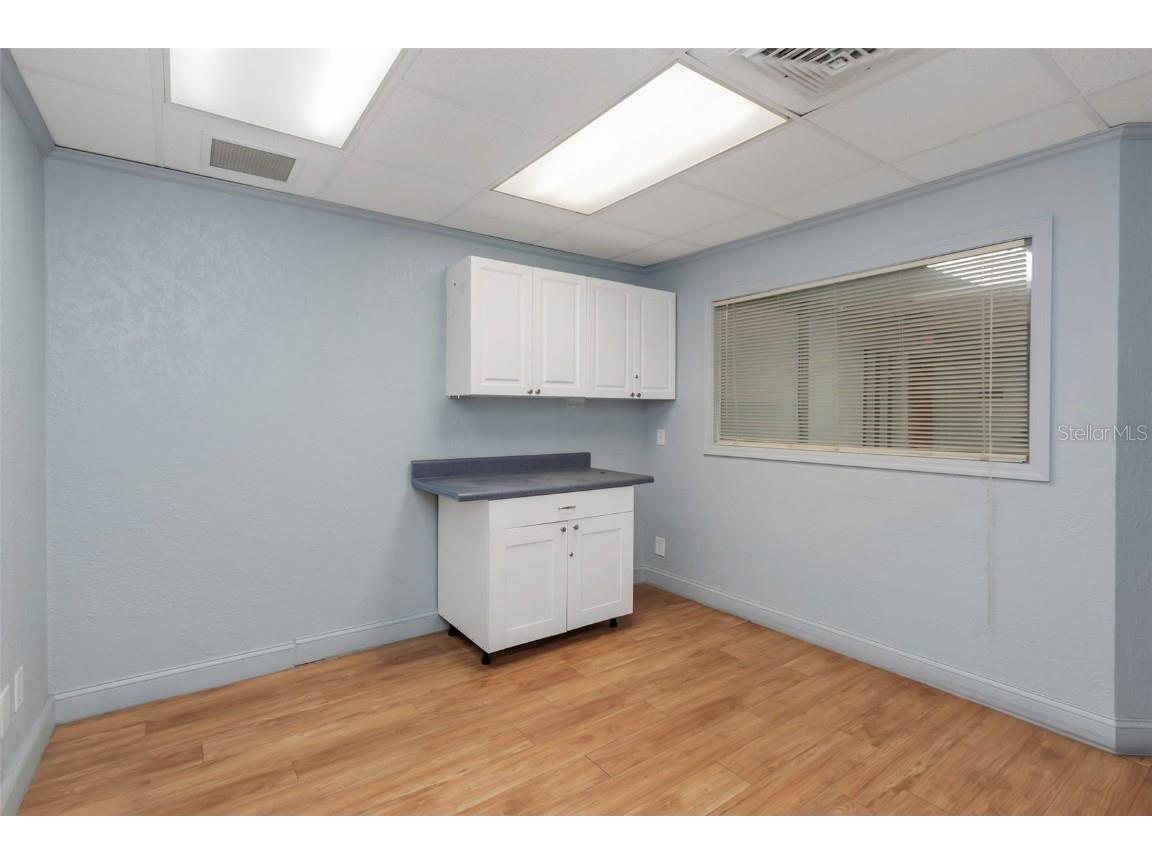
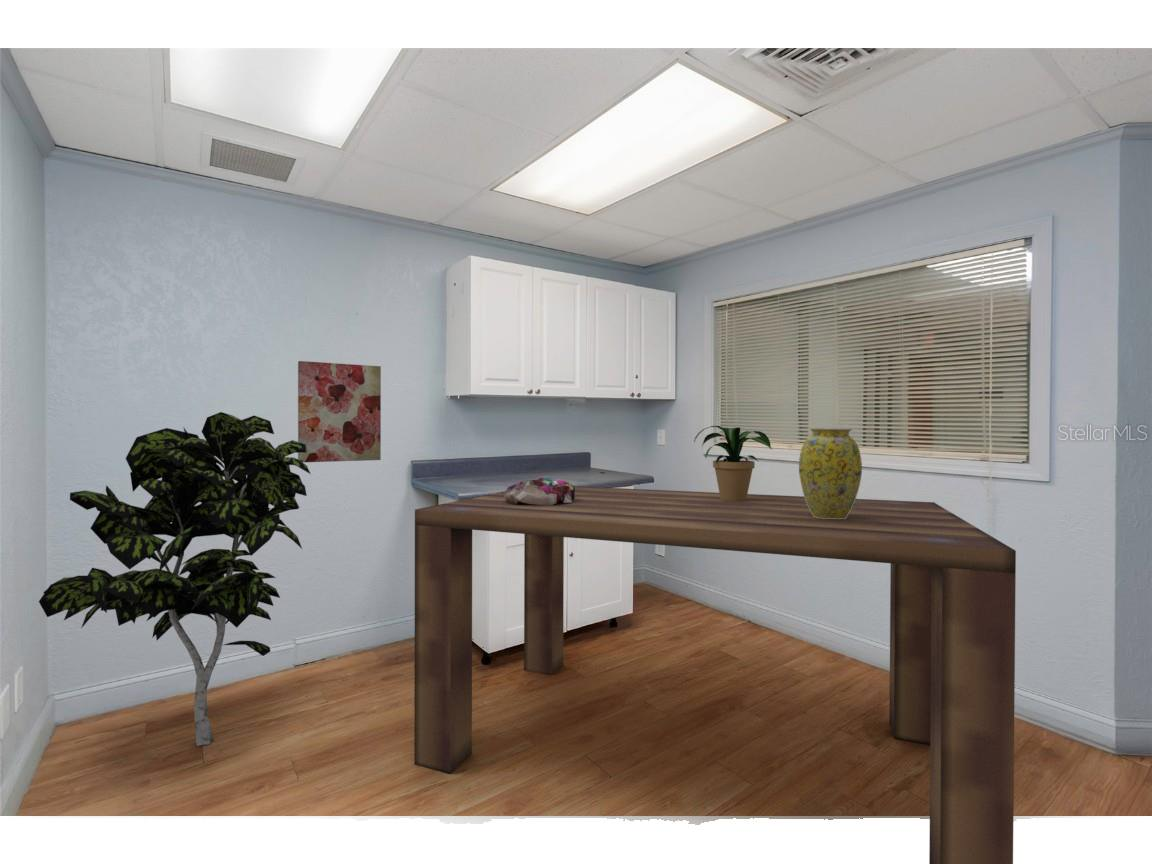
+ dining table [413,485,1017,864]
+ potted plant [693,425,773,501]
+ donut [505,477,575,505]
+ indoor plant [38,411,312,747]
+ vase [798,427,863,519]
+ wall art [297,360,382,463]
